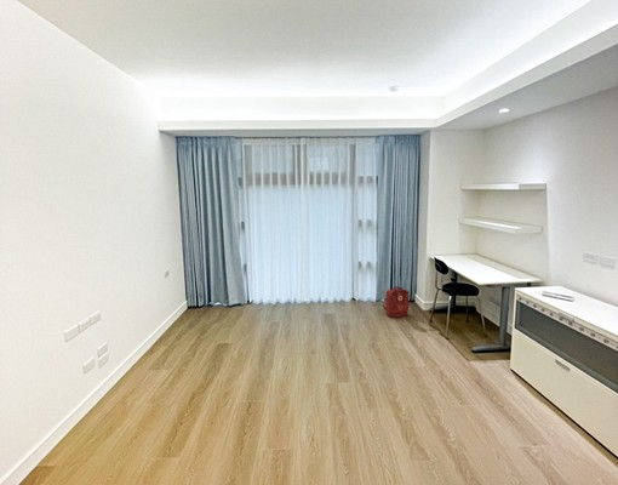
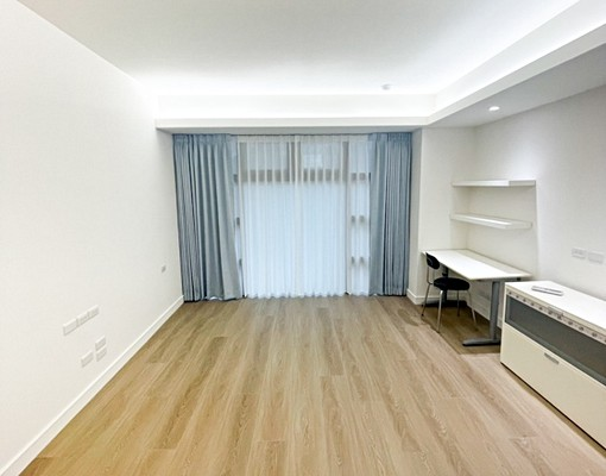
- backpack [382,285,410,319]
